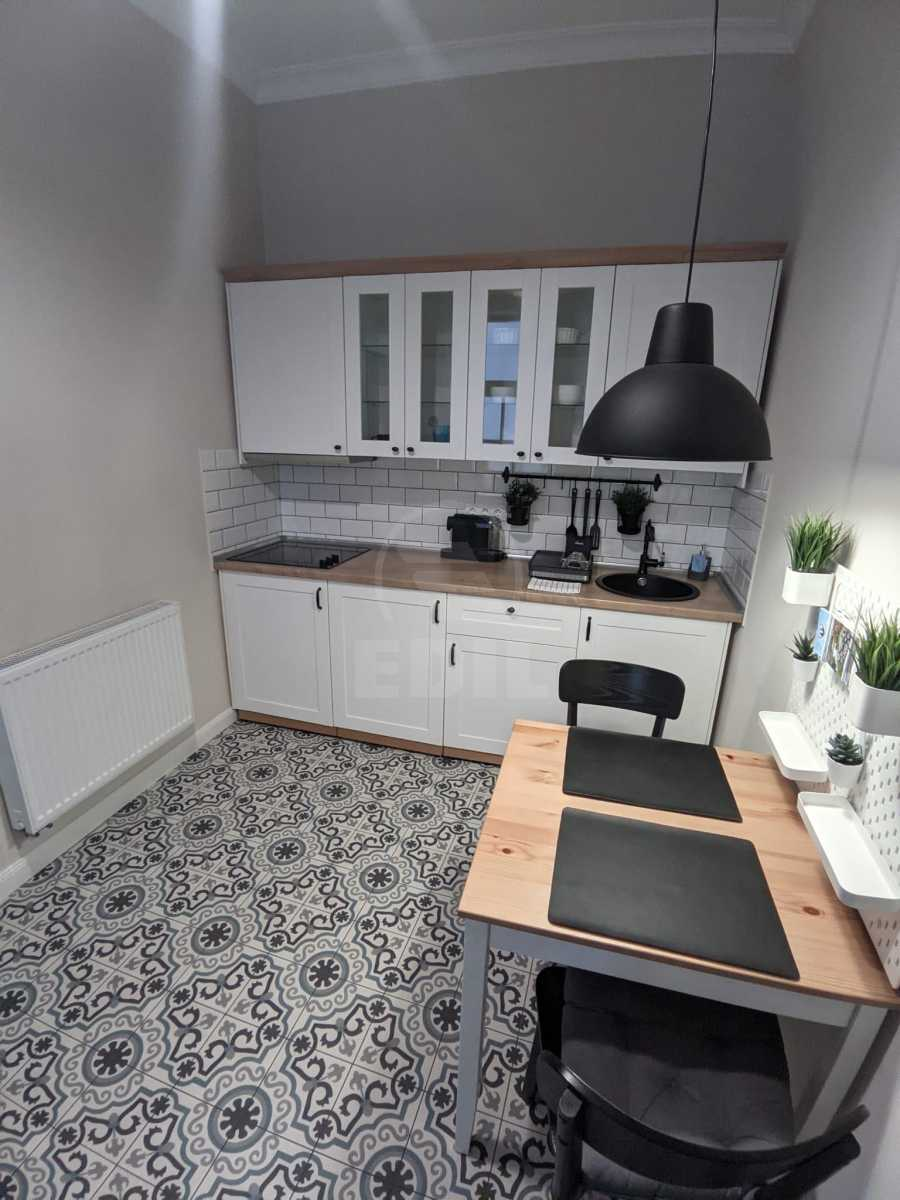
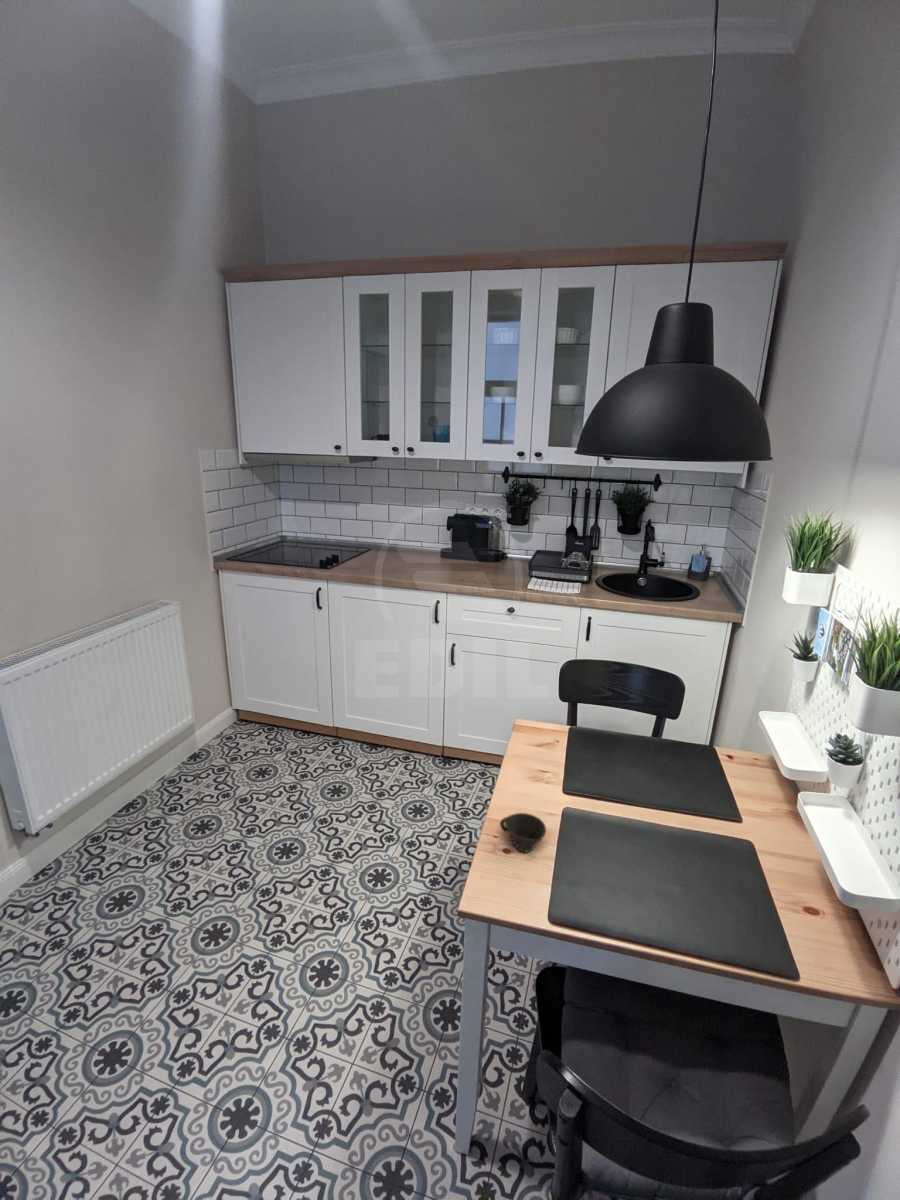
+ cup [499,812,547,853]
